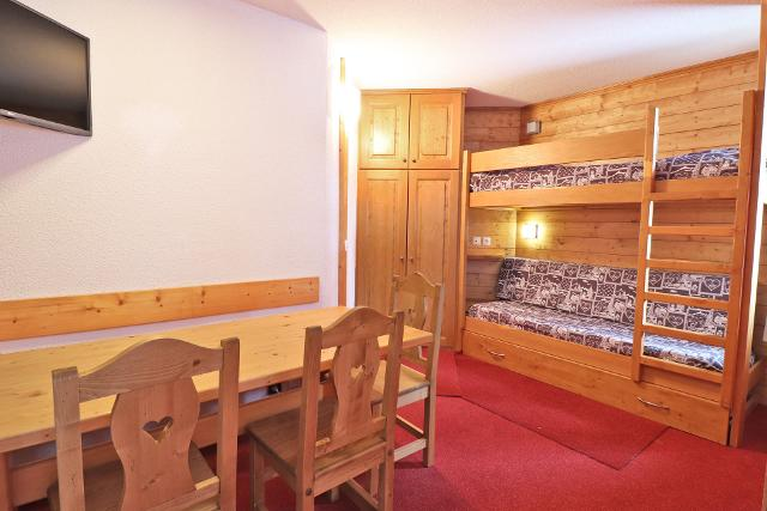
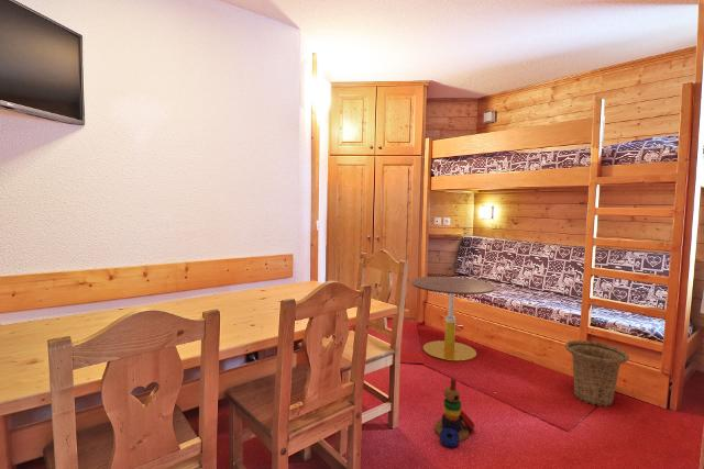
+ basket [564,339,630,407]
+ side table [410,276,496,361]
+ stacking toy [433,377,476,448]
